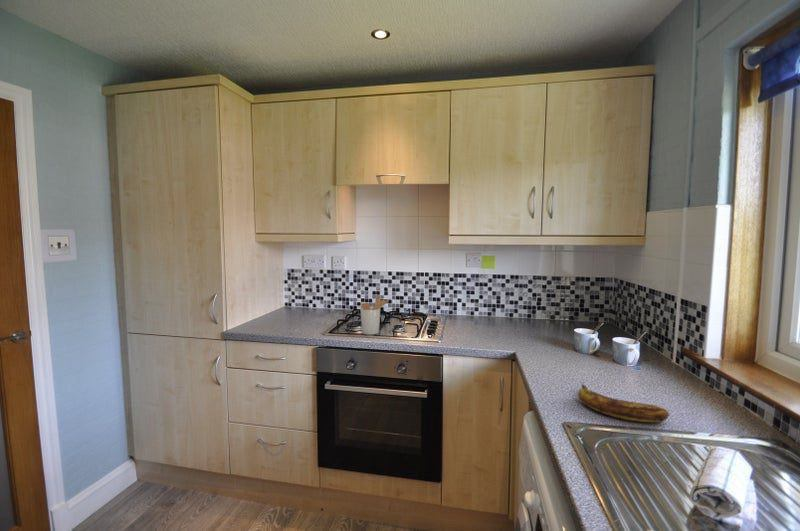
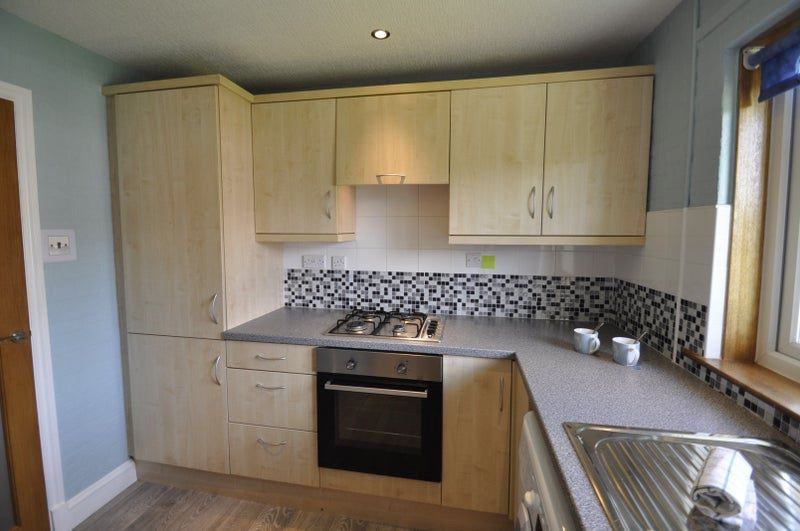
- utensil holder [360,294,390,336]
- banana [578,382,670,423]
